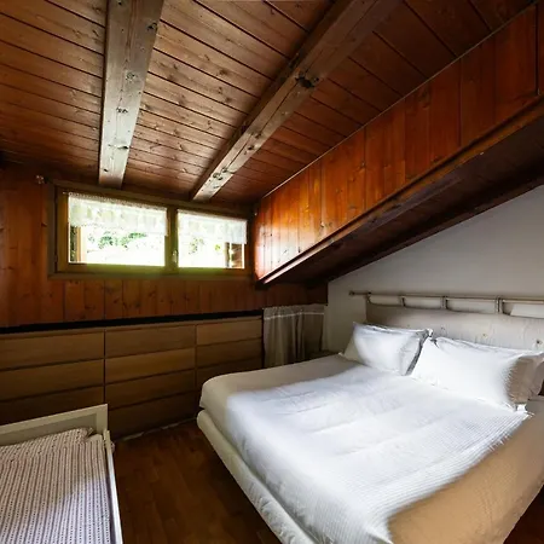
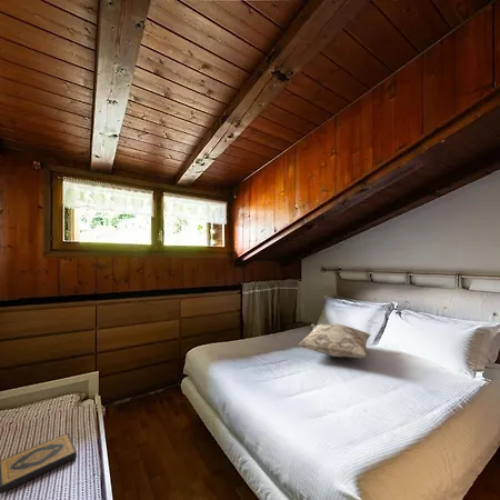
+ hardback book [0,432,78,494]
+ decorative pillow [298,322,372,359]
